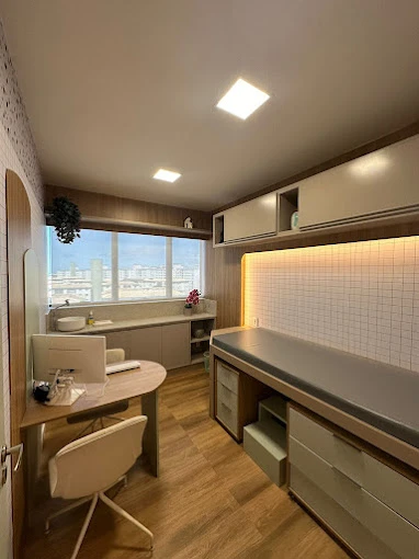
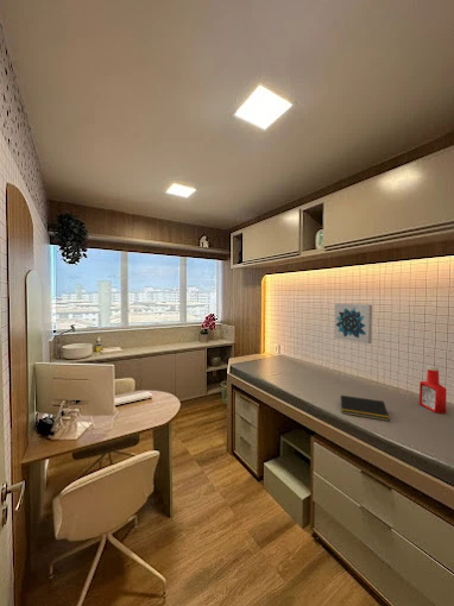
+ notepad [339,394,391,423]
+ wall art [333,303,373,345]
+ soap bottle [418,365,448,415]
